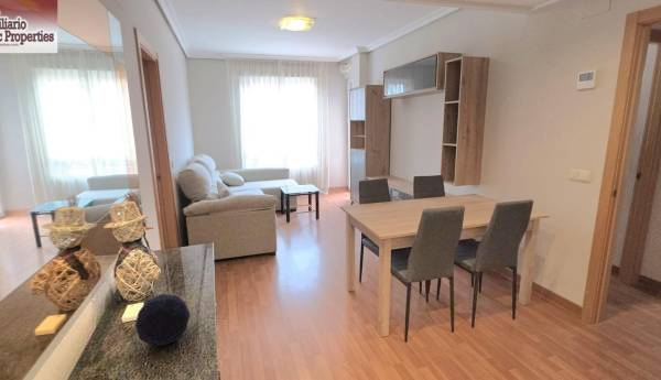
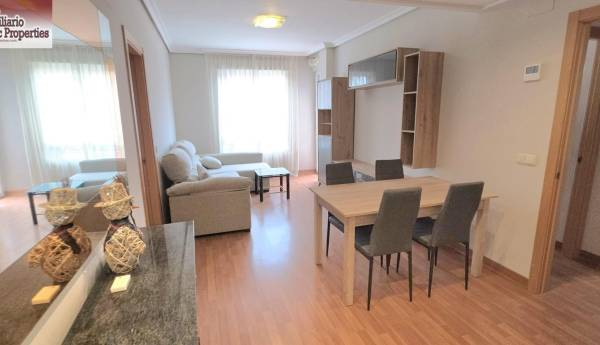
- decorative orb [134,293,192,347]
